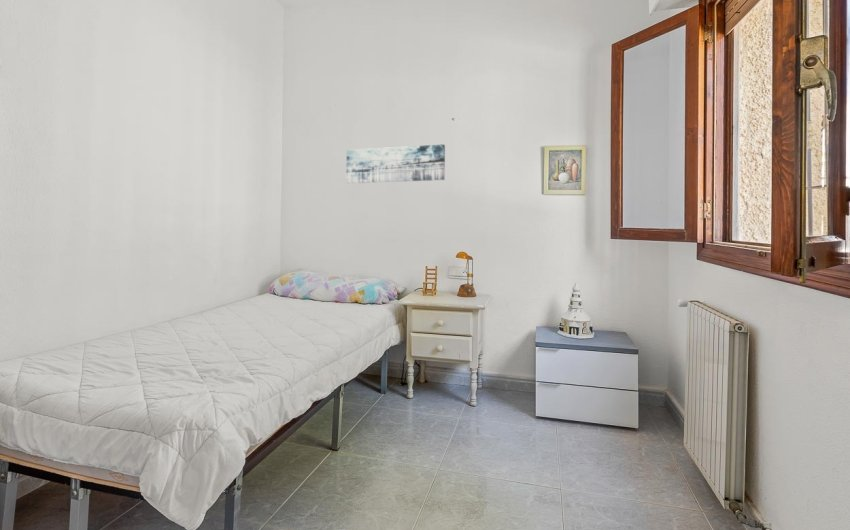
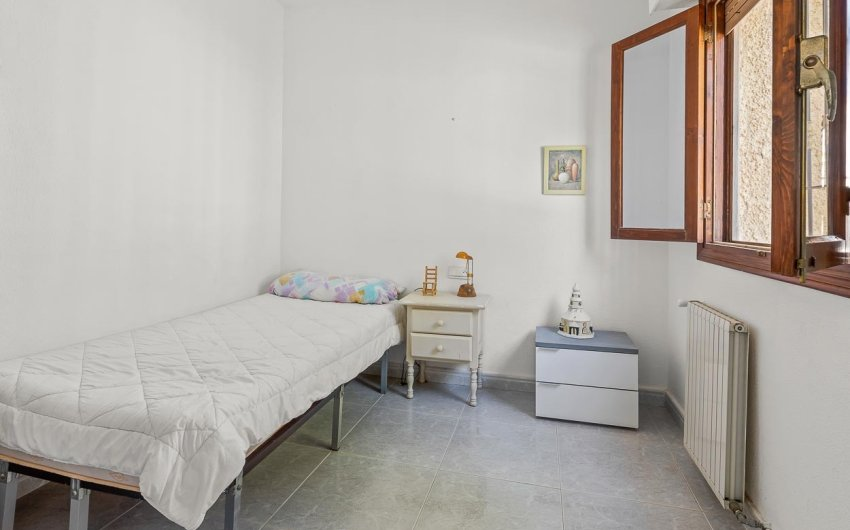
- wall art [346,143,446,185]
